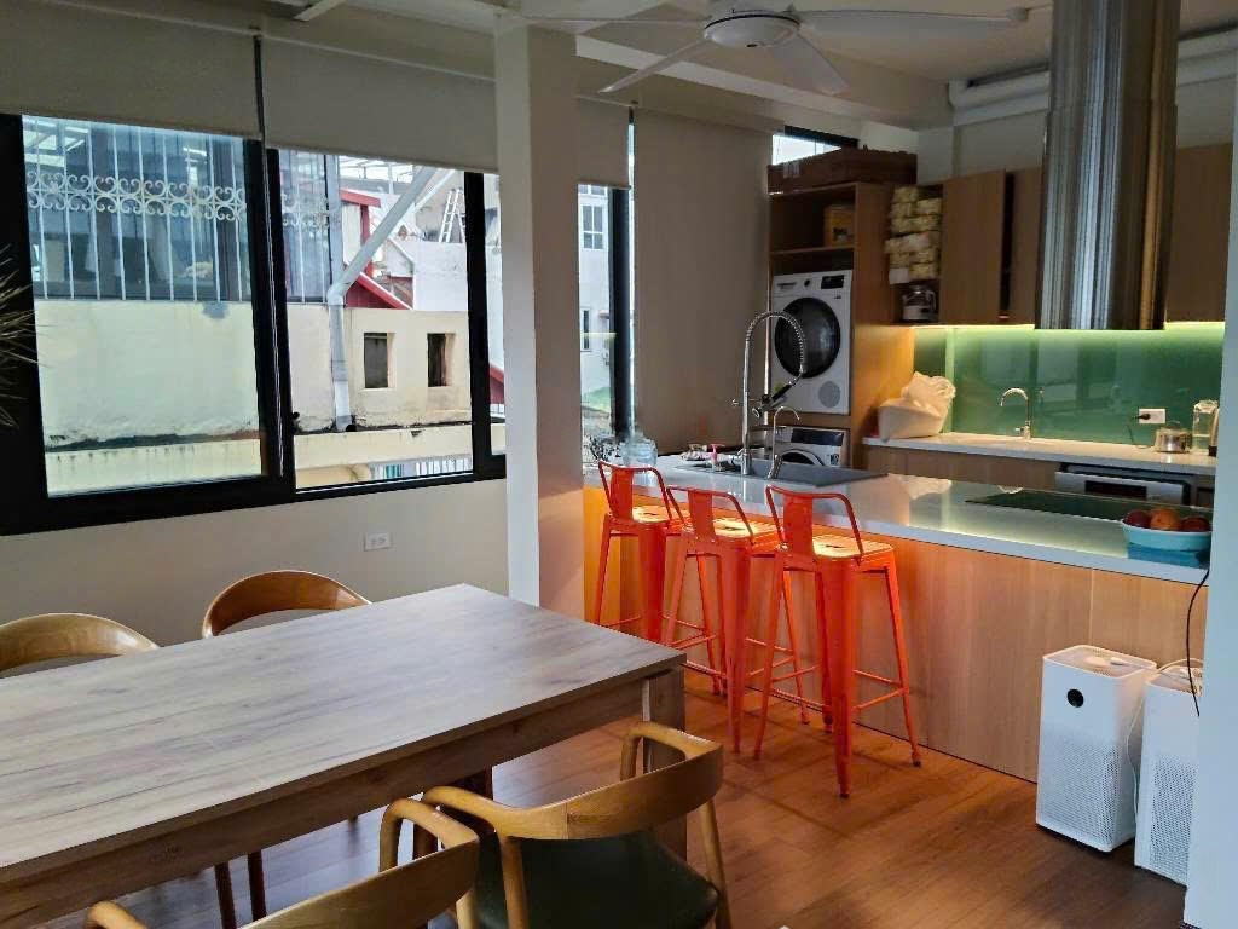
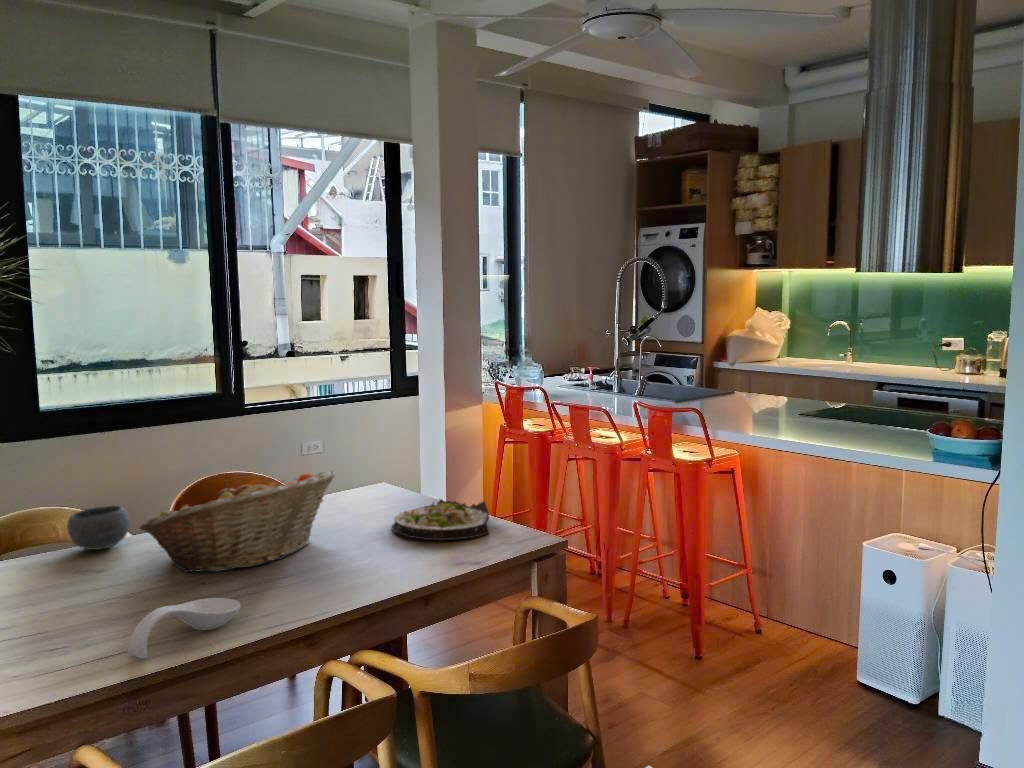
+ spoon rest [127,597,241,660]
+ bowl [66,505,131,551]
+ fruit basket [139,470,337,573]
+ salad plate [391,497,491,541]
